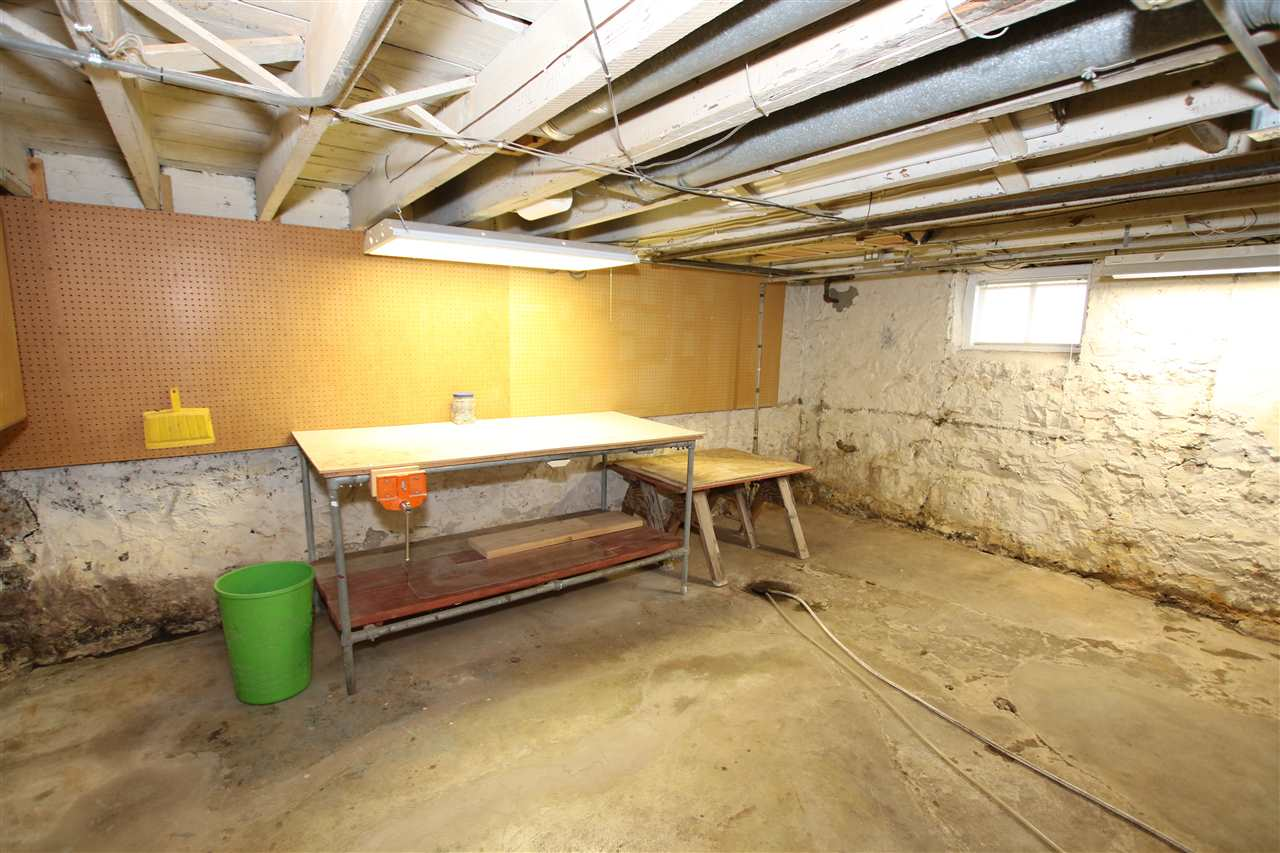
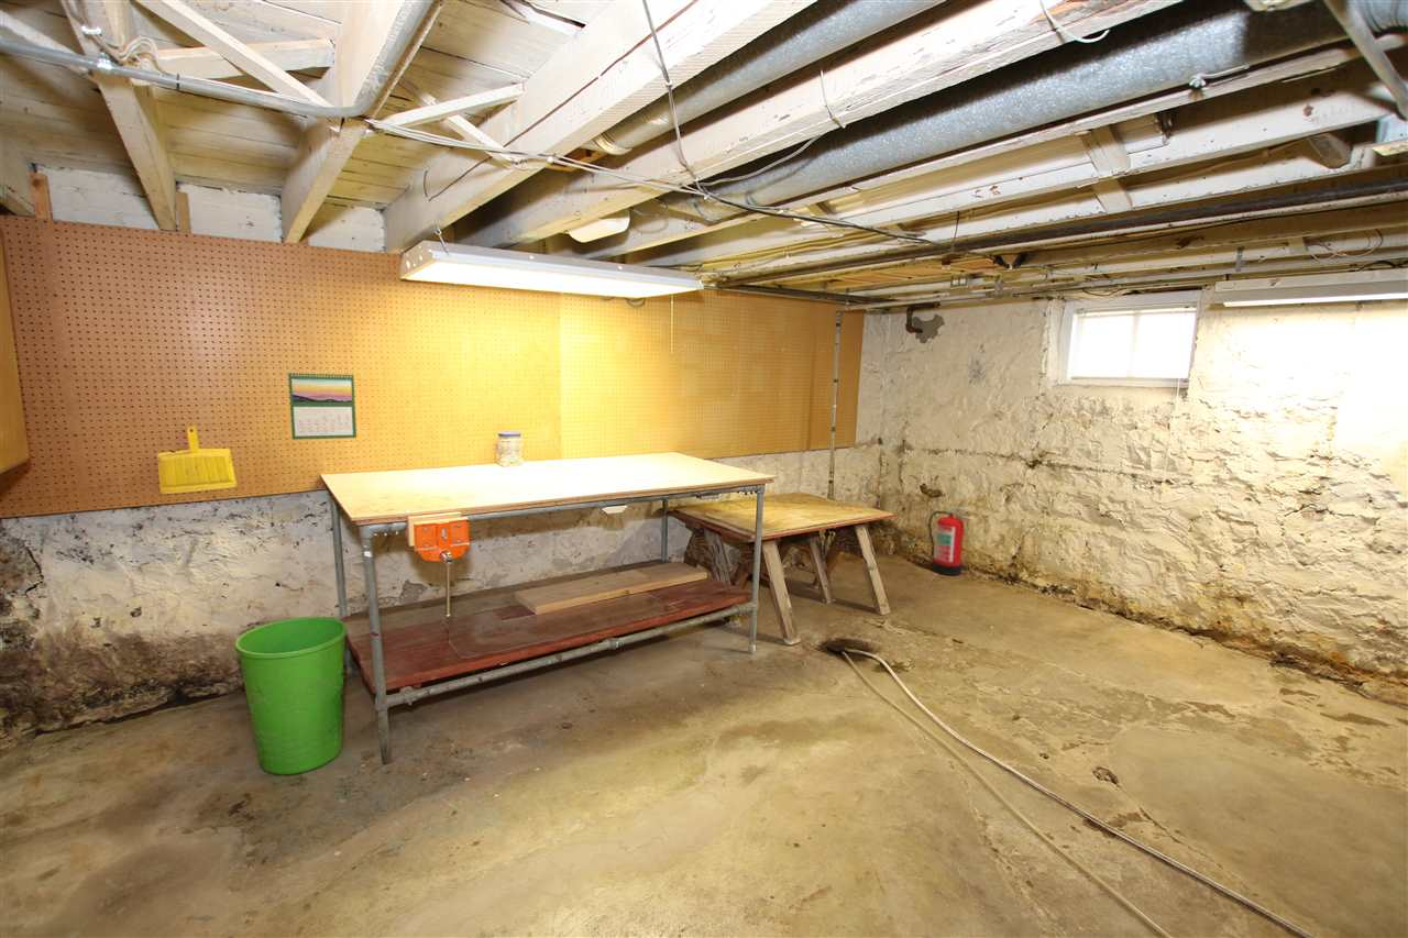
+ calendar [287,369,358,441]
+ fire extinguisher [927,506,975,576]
